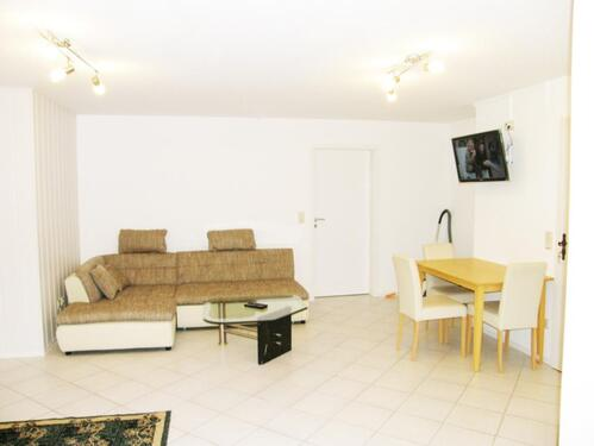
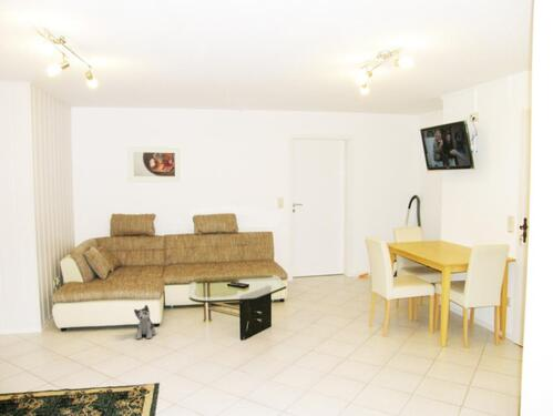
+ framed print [126,145,182,183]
+ plush toy [133,304,157,341]
